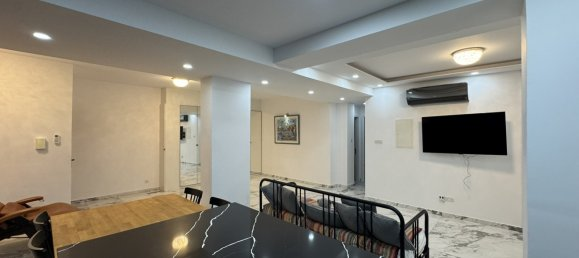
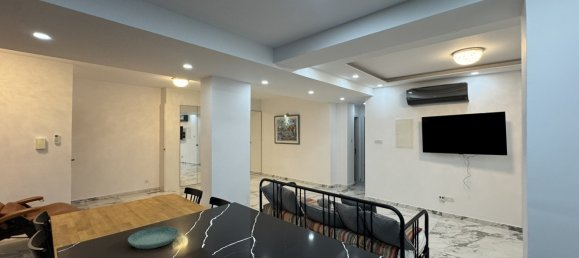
+ saucer [127,226,180,250]
